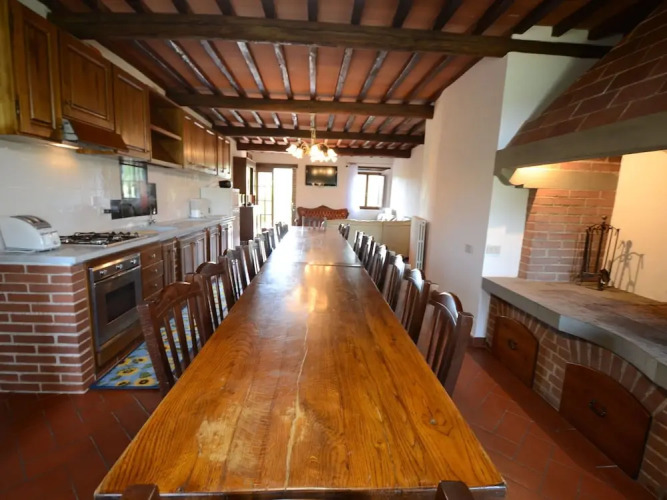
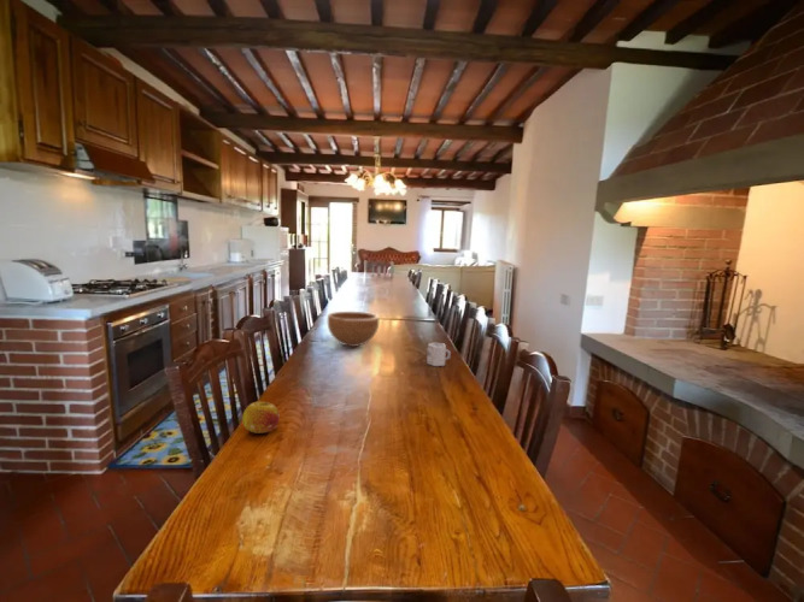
+ bowl [327,311,380,348]
+ fruit [241,400,281,435]
+ cup [426,342,452,367]
